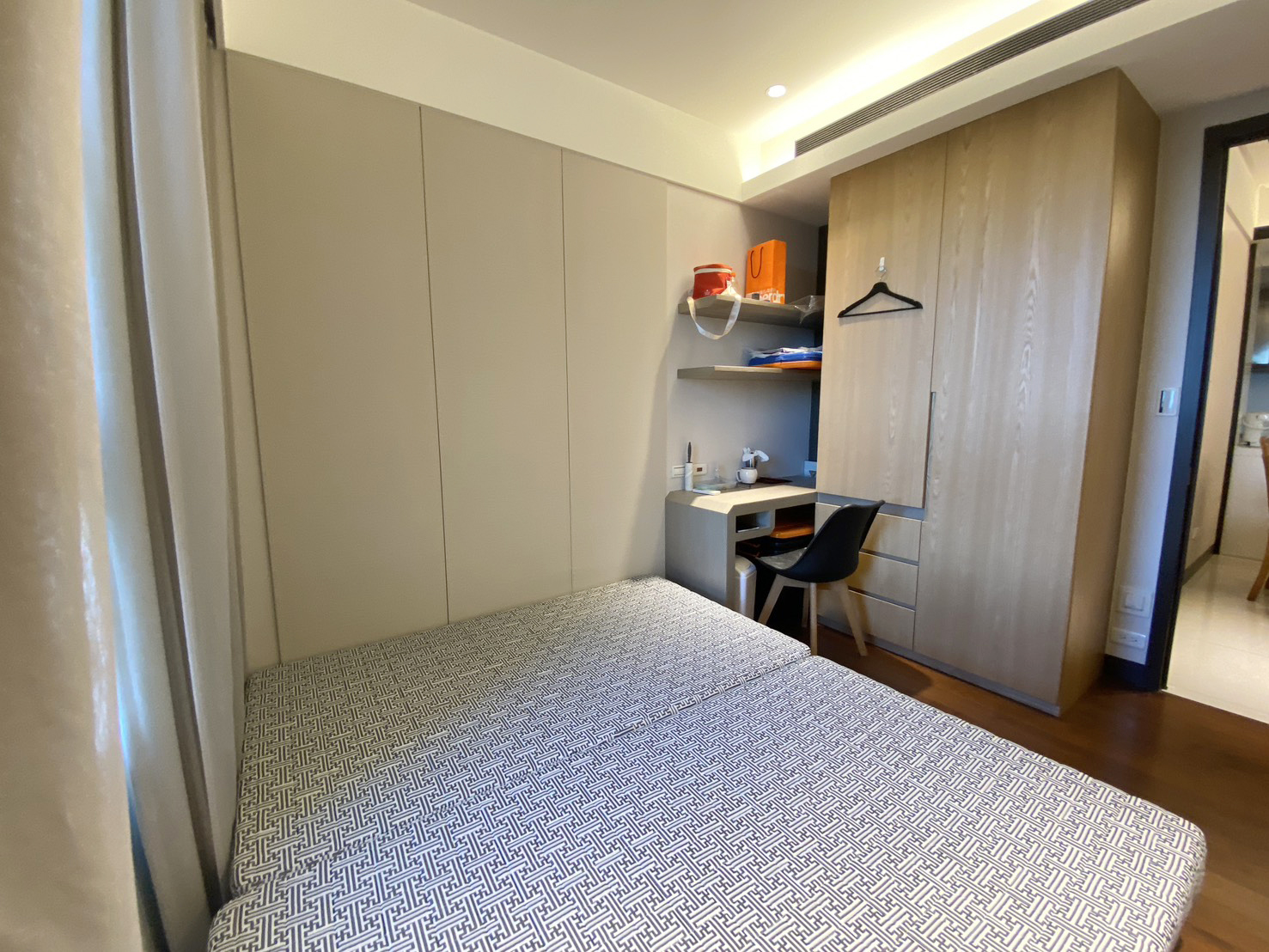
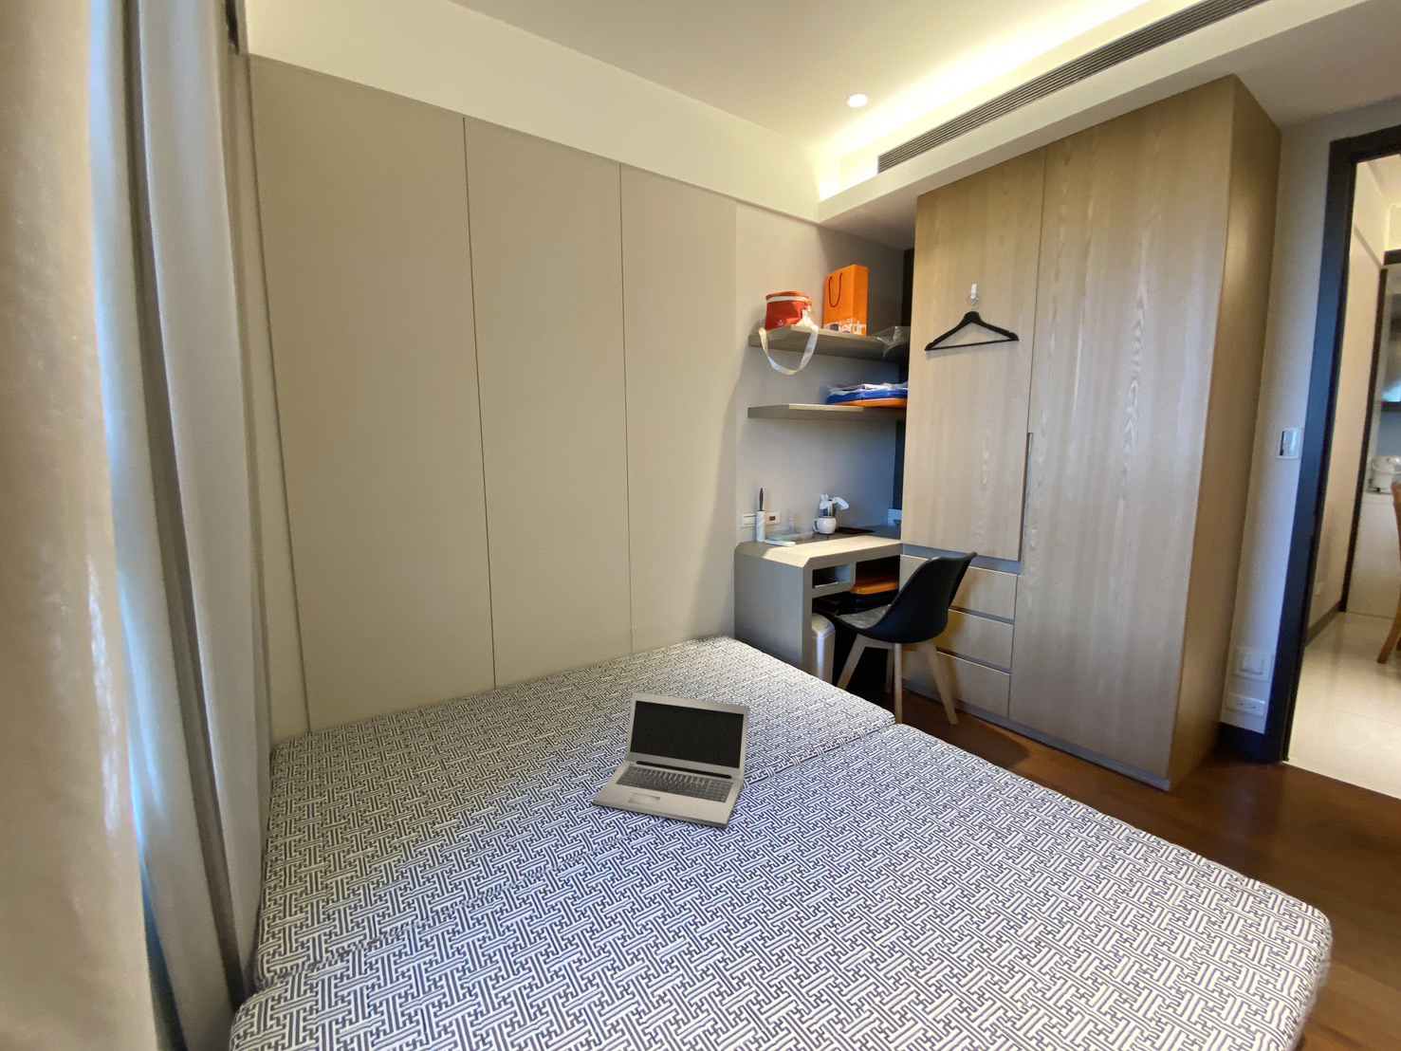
+ laptop [593,691,751,829]
